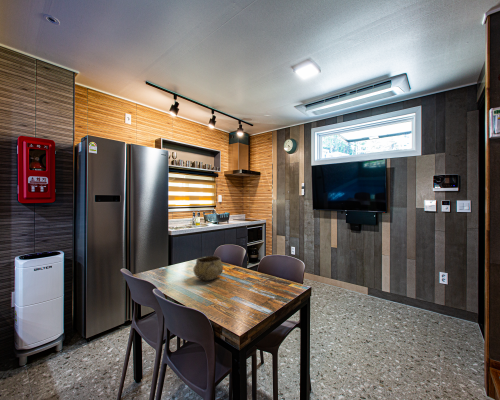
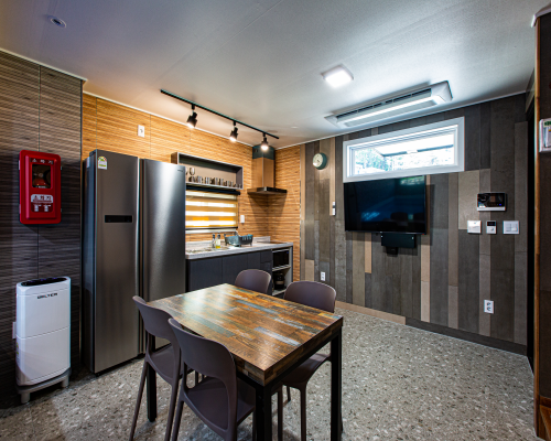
- decorative bowl [192,255,224,281]
